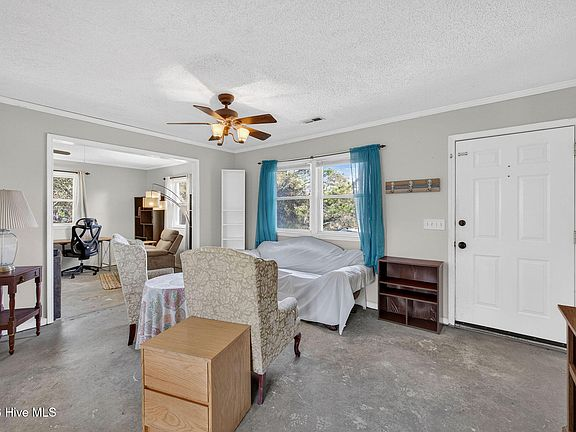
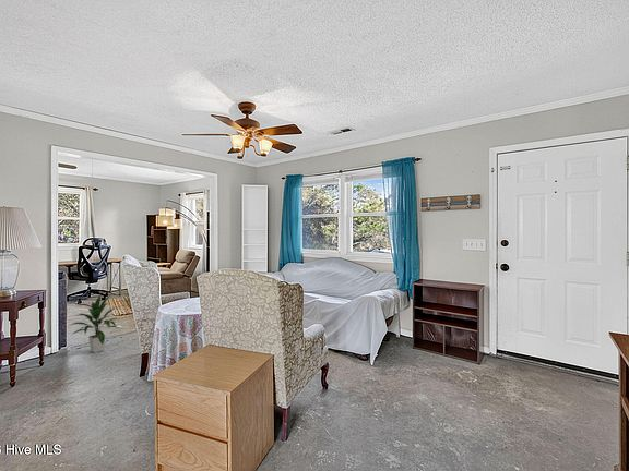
+ indoor plant [67,293,120,353]
